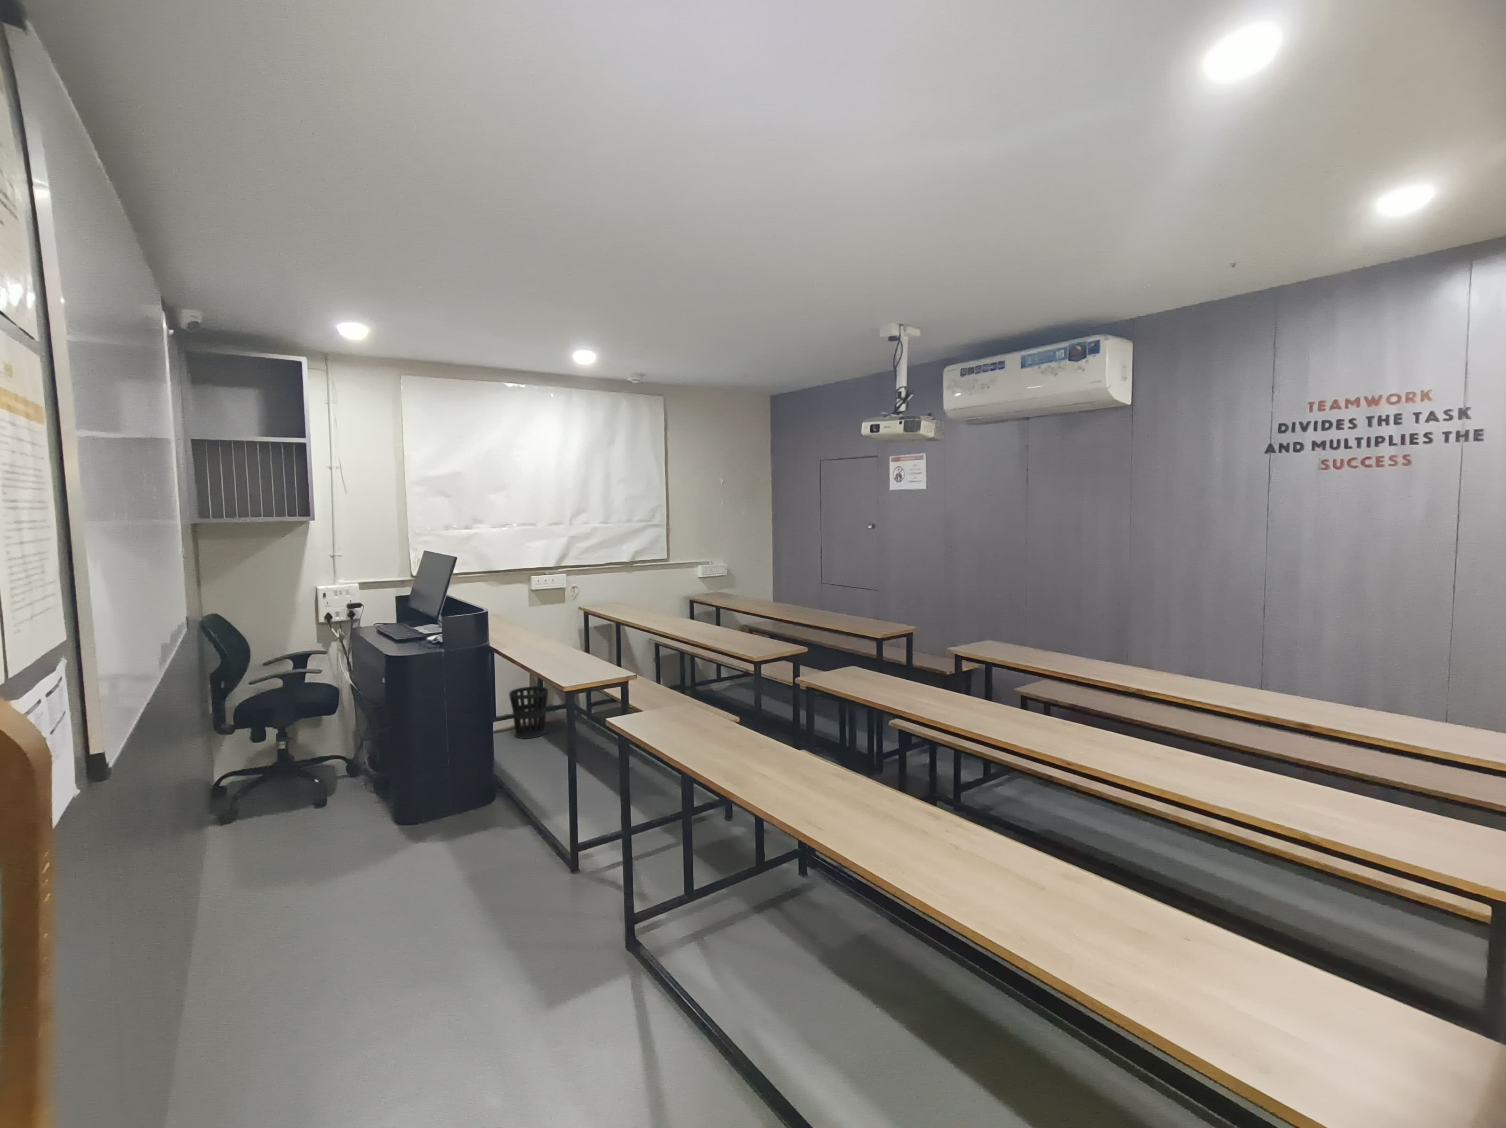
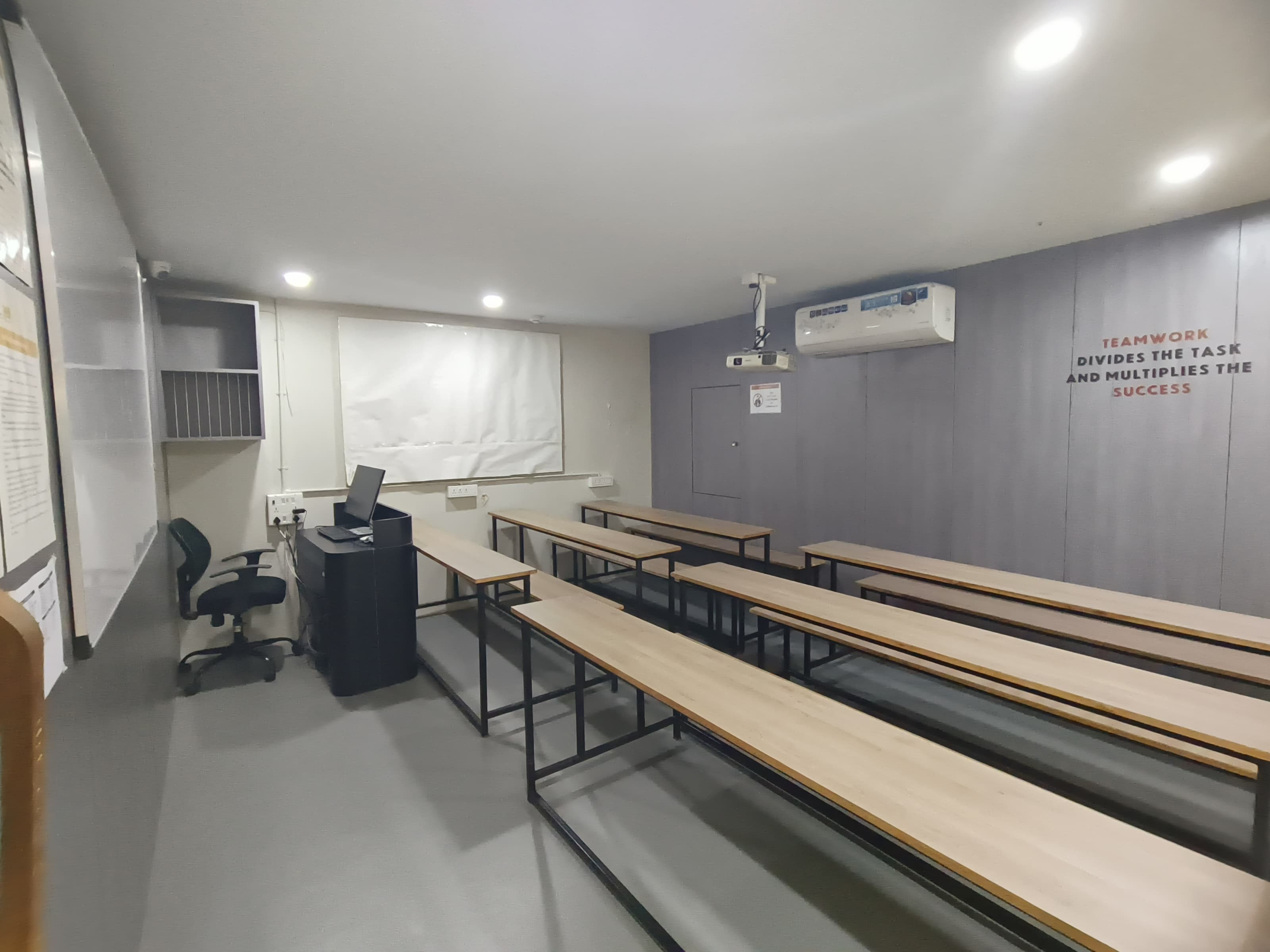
- wastebasket [509,686,549,739]
